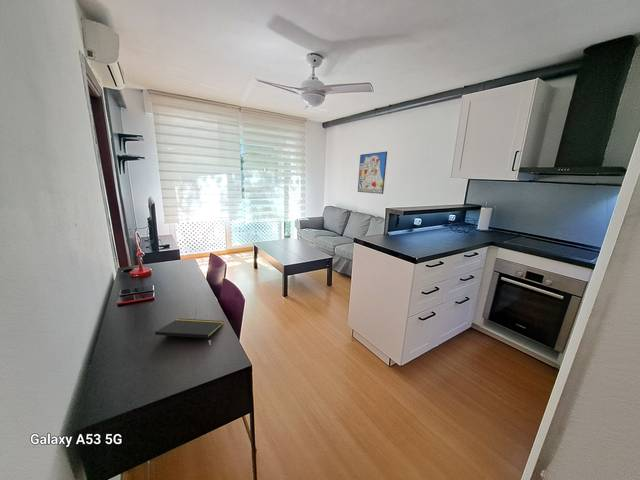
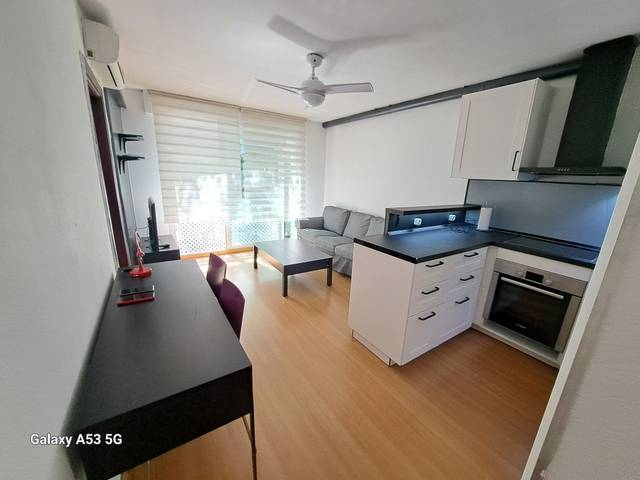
- wall art [357,150,388,195]
- notepad [154,318,225,339]
